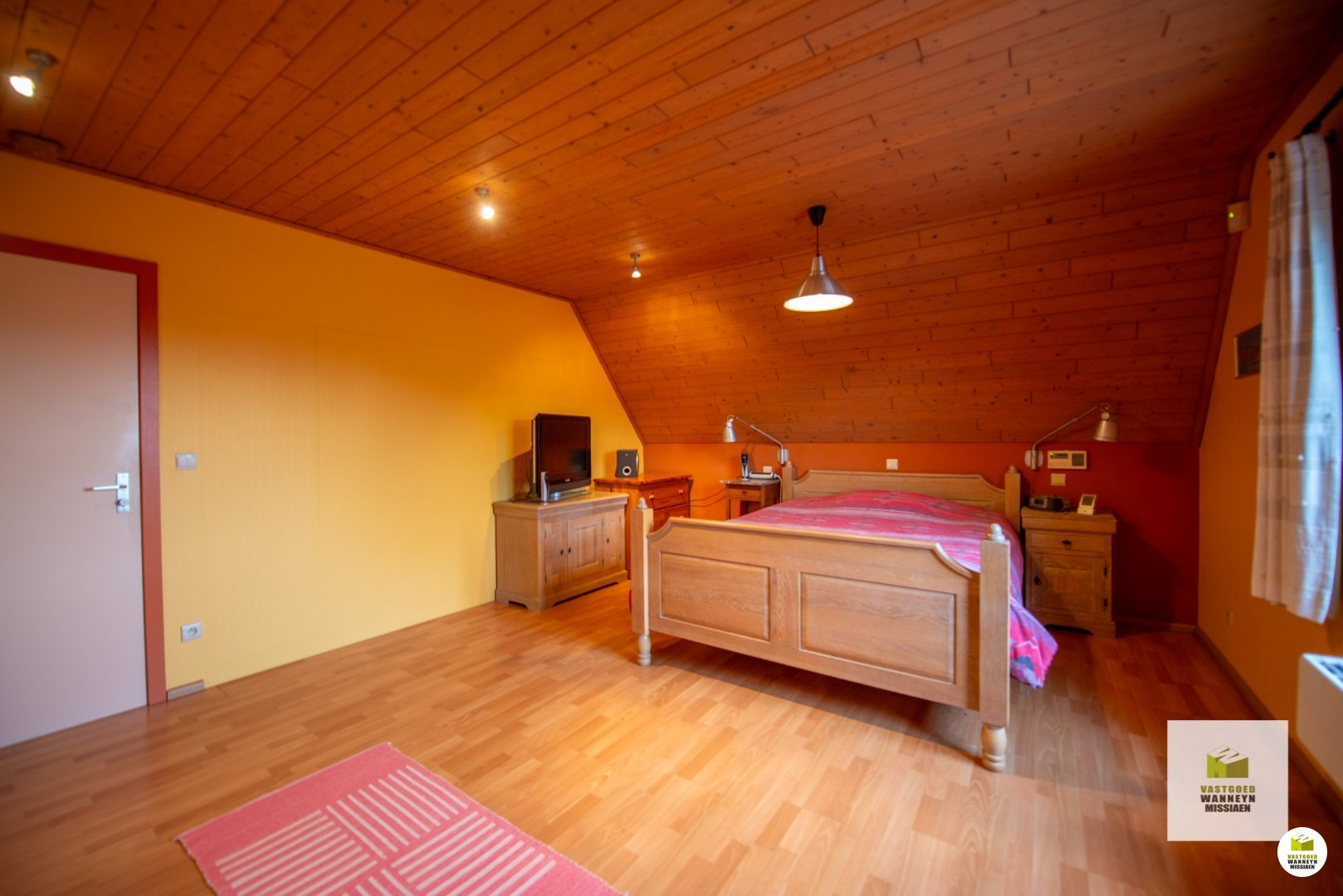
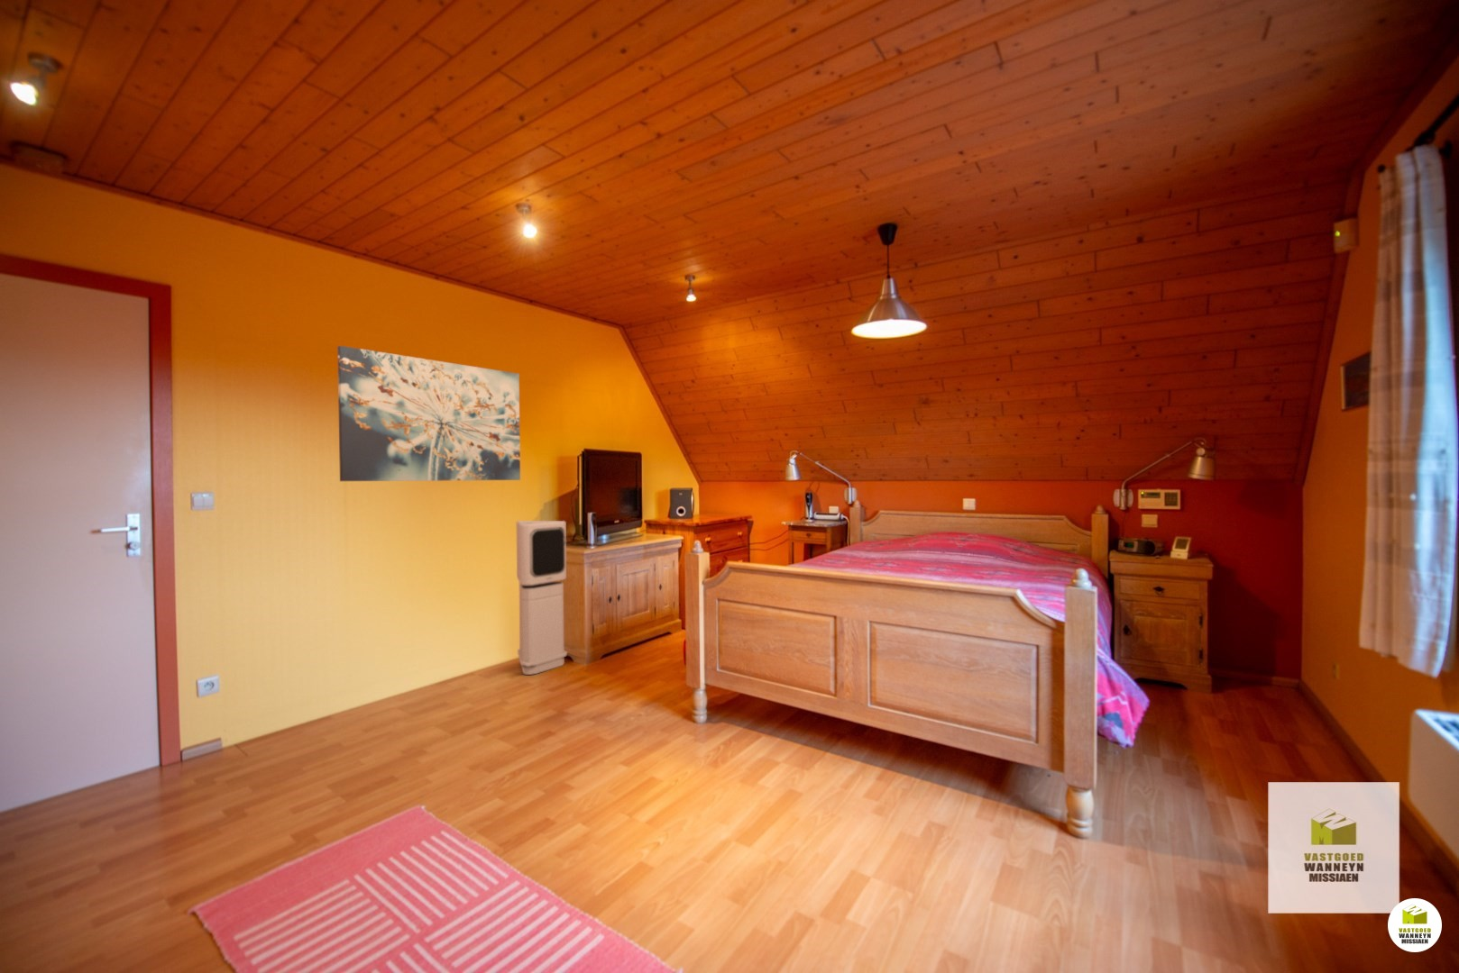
+ air purifier [516,520,568,675]
+ wall art [337,345,521,482]
